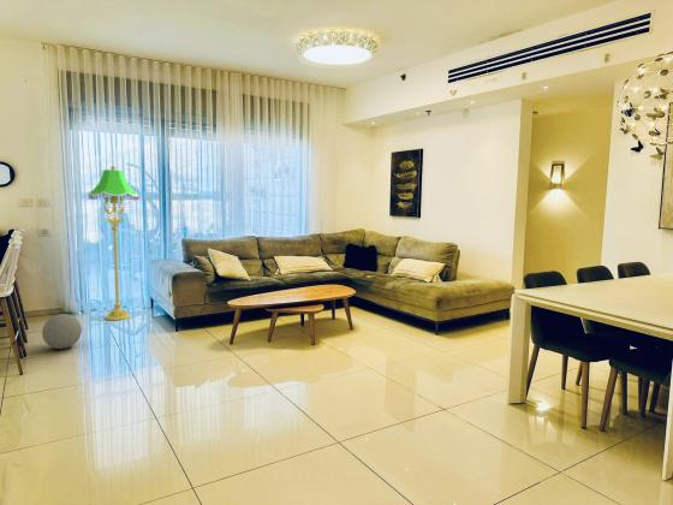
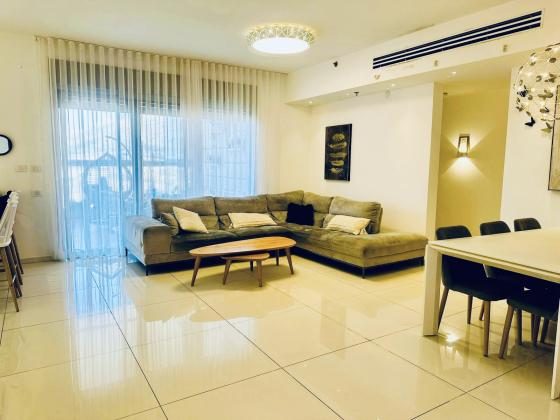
- floor lamp [88,165,139,321]
- decorative ball [41,313,83,350]
